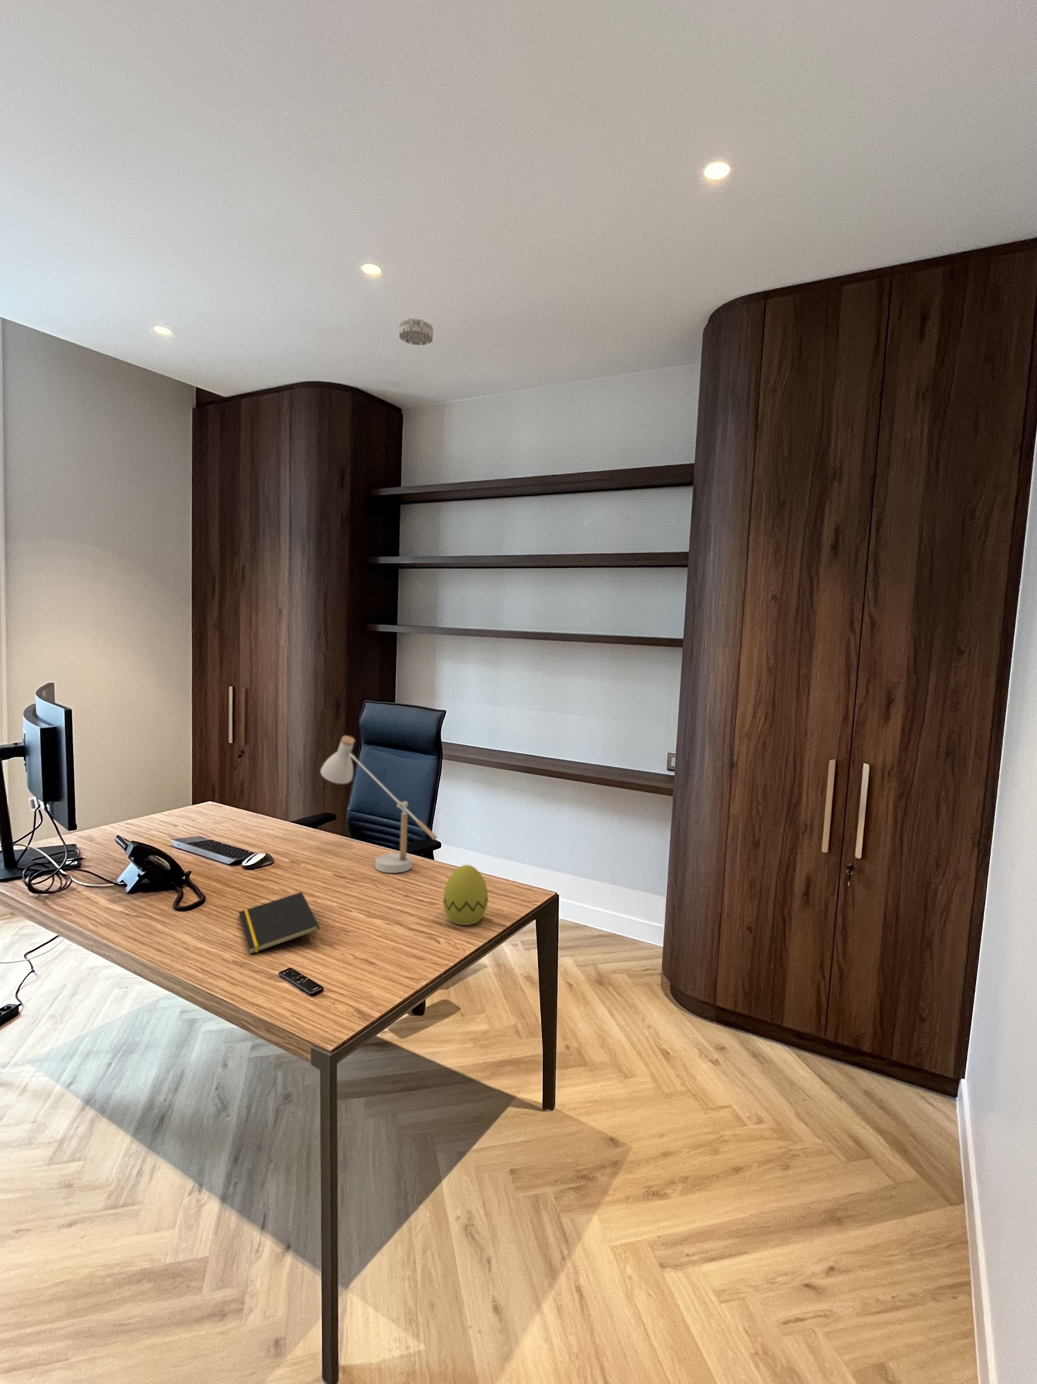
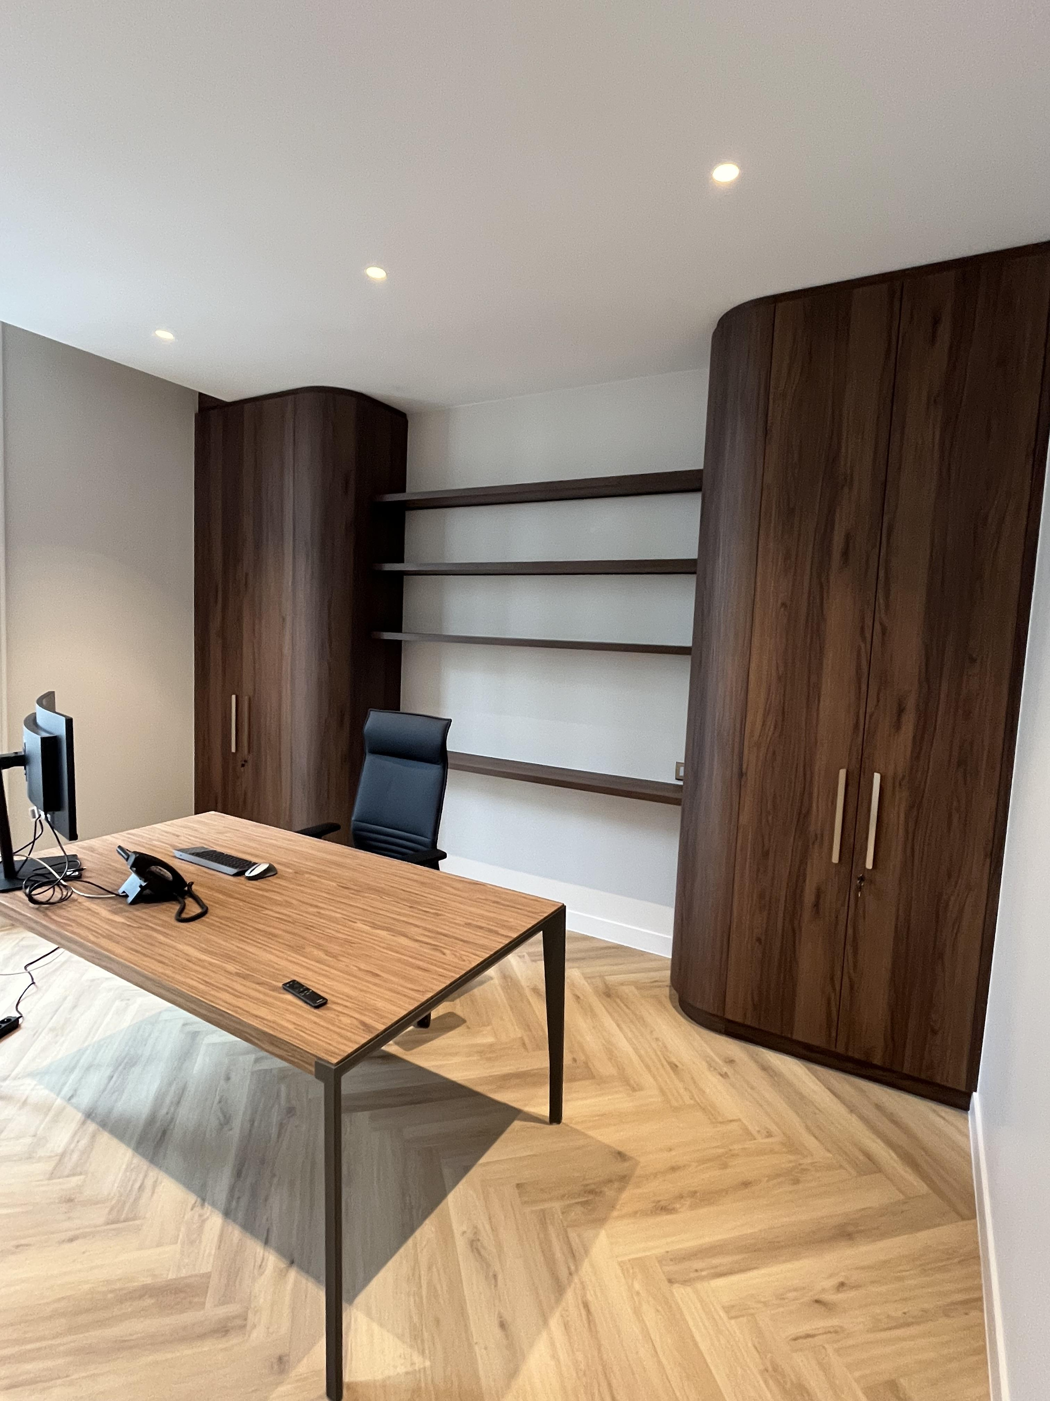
- decorative egg [442,864,488,925]
- desk lamp [320,736,437,873]
- notepad [239,891,320,955]
- smoke detector [399,318,434,345]
